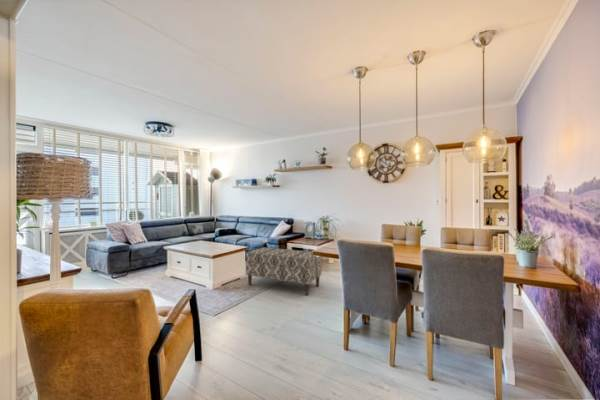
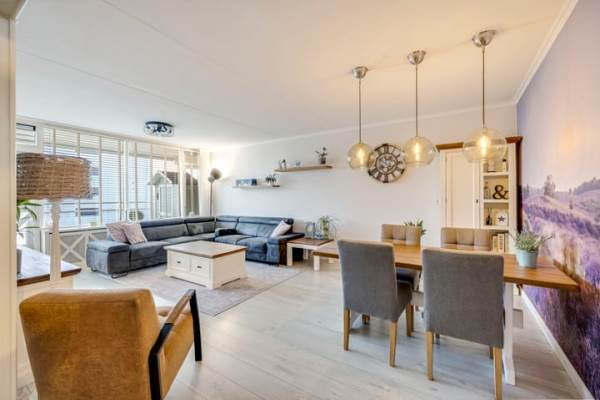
- bench [245,246,322,296]
